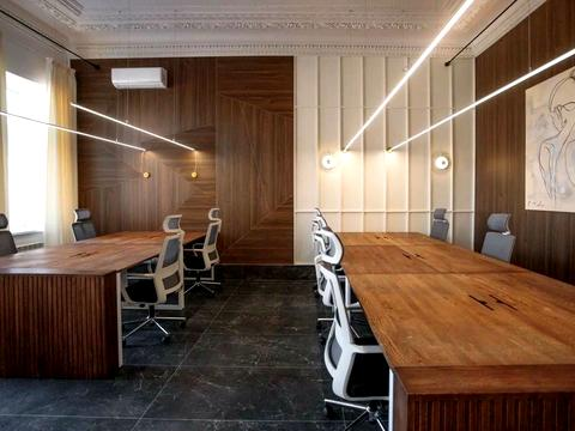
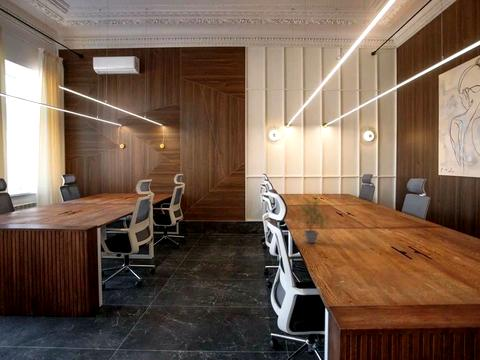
+ potted plant [296,195,334,244]
